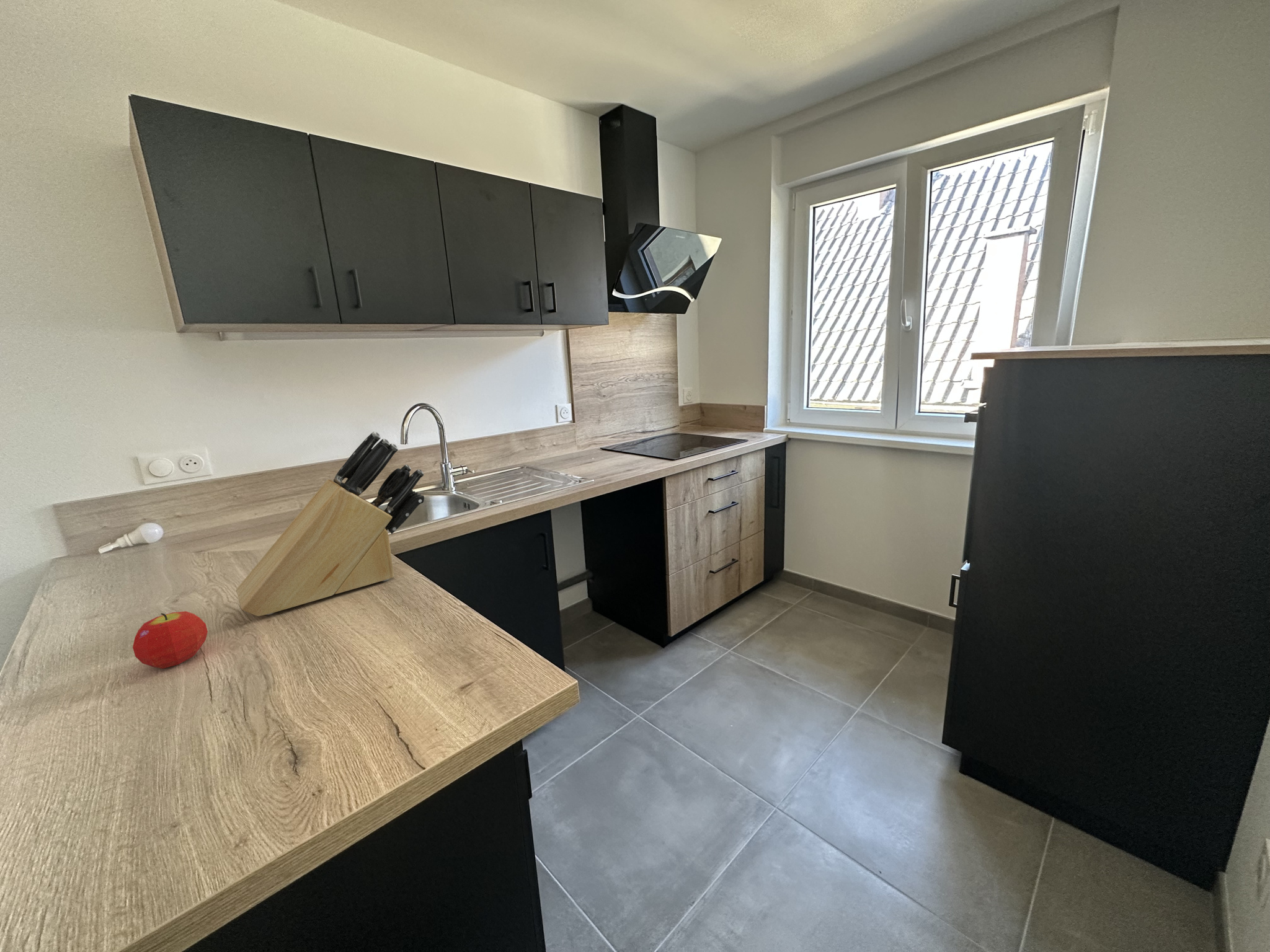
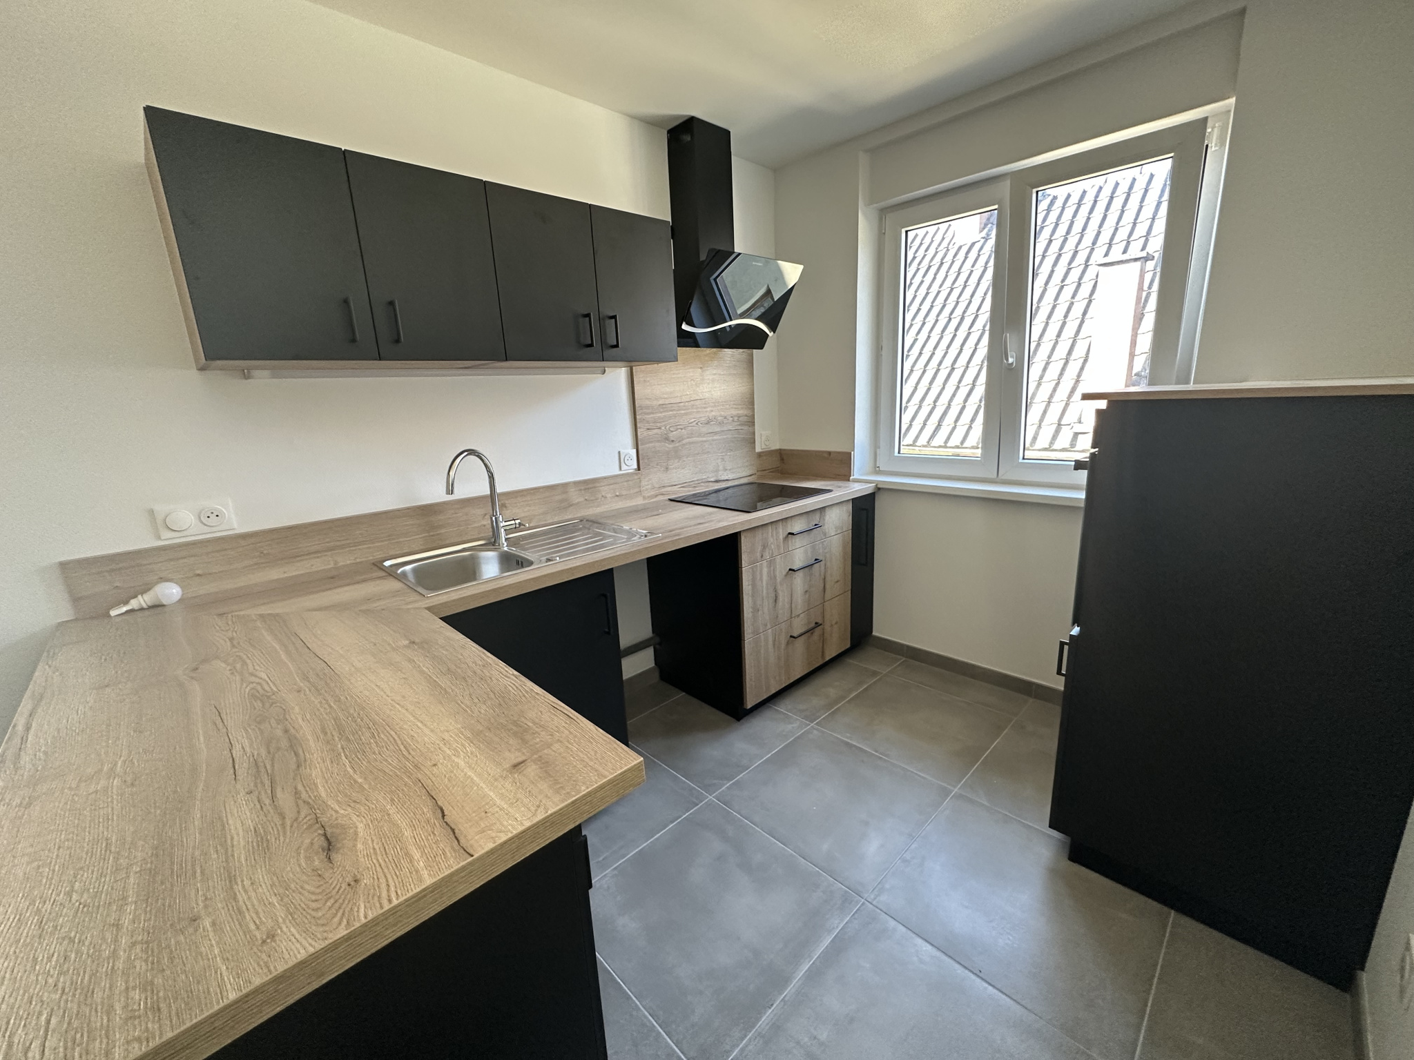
- fruit [132,610,208,669]
- knife block [236,431,425,617]
